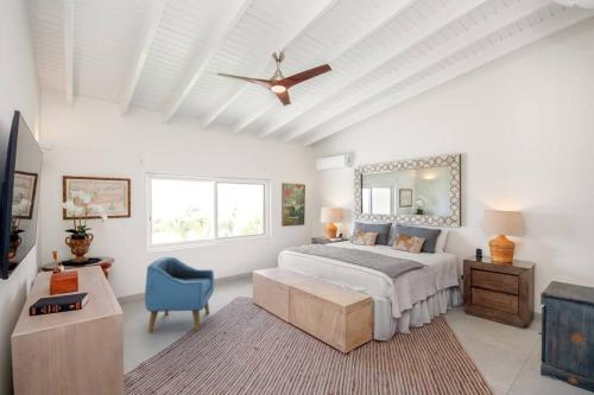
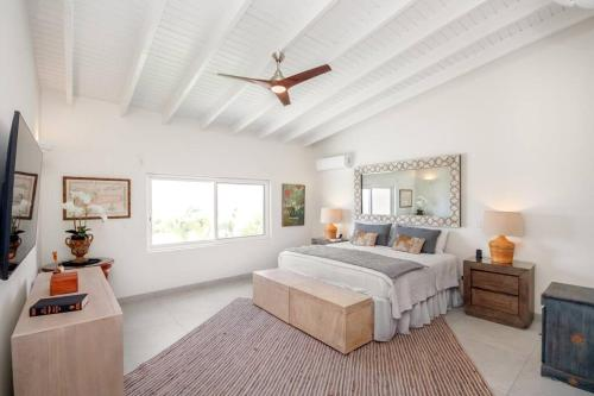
- armchair [144,256,215,333]
